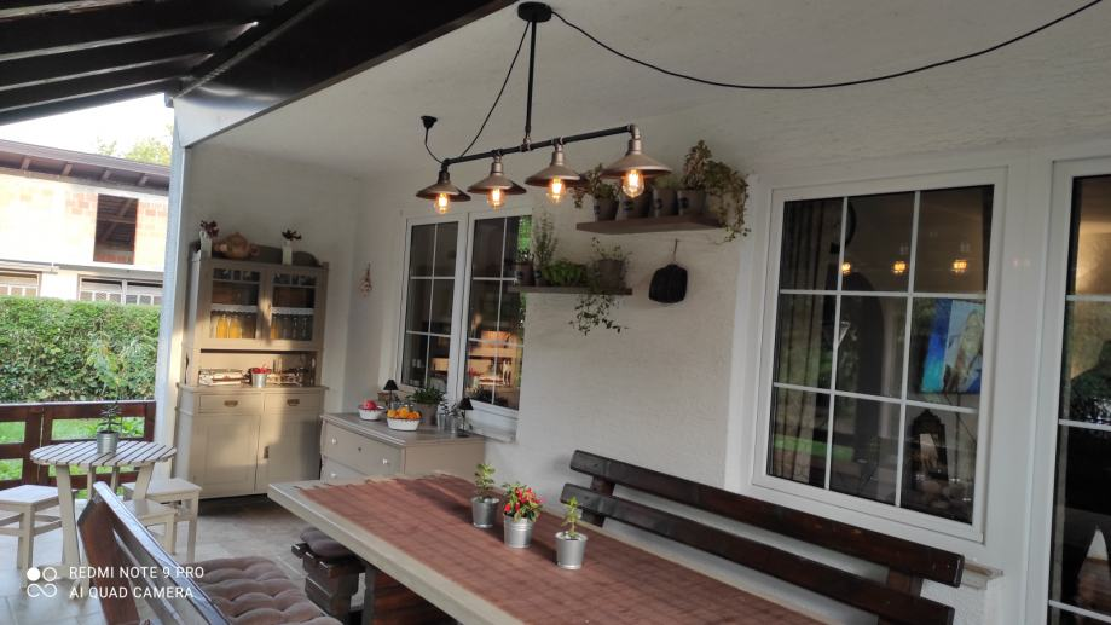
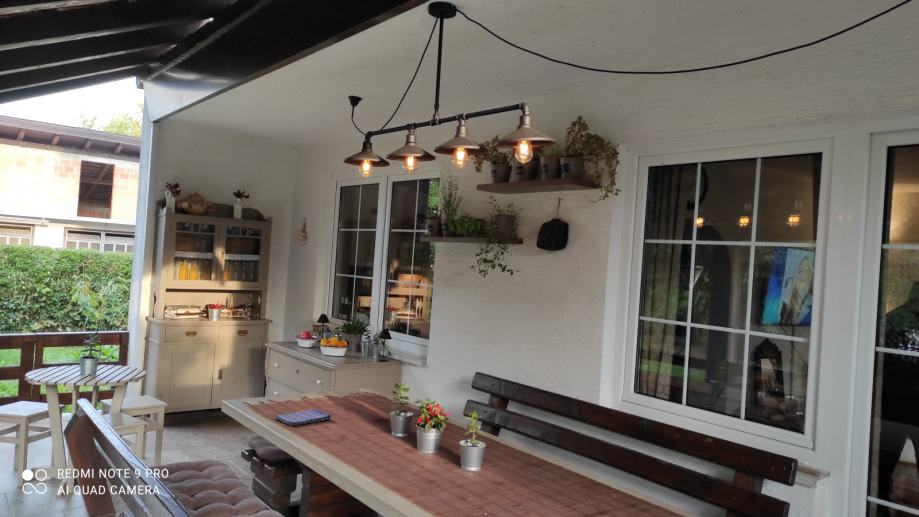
+ dish towel [273,408,332,427]
